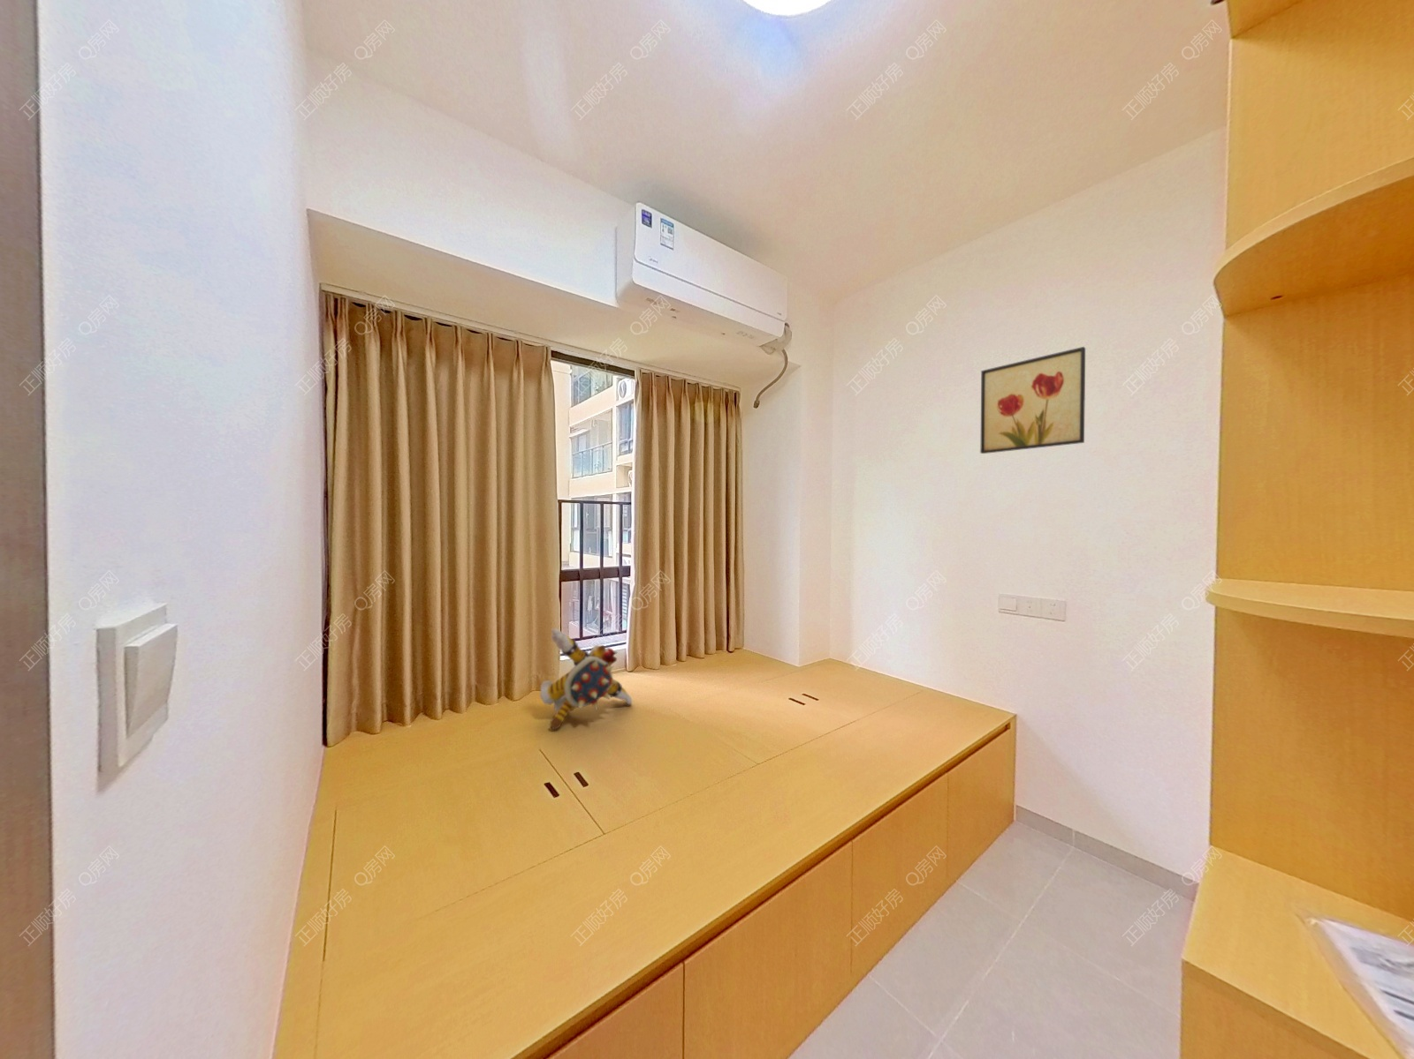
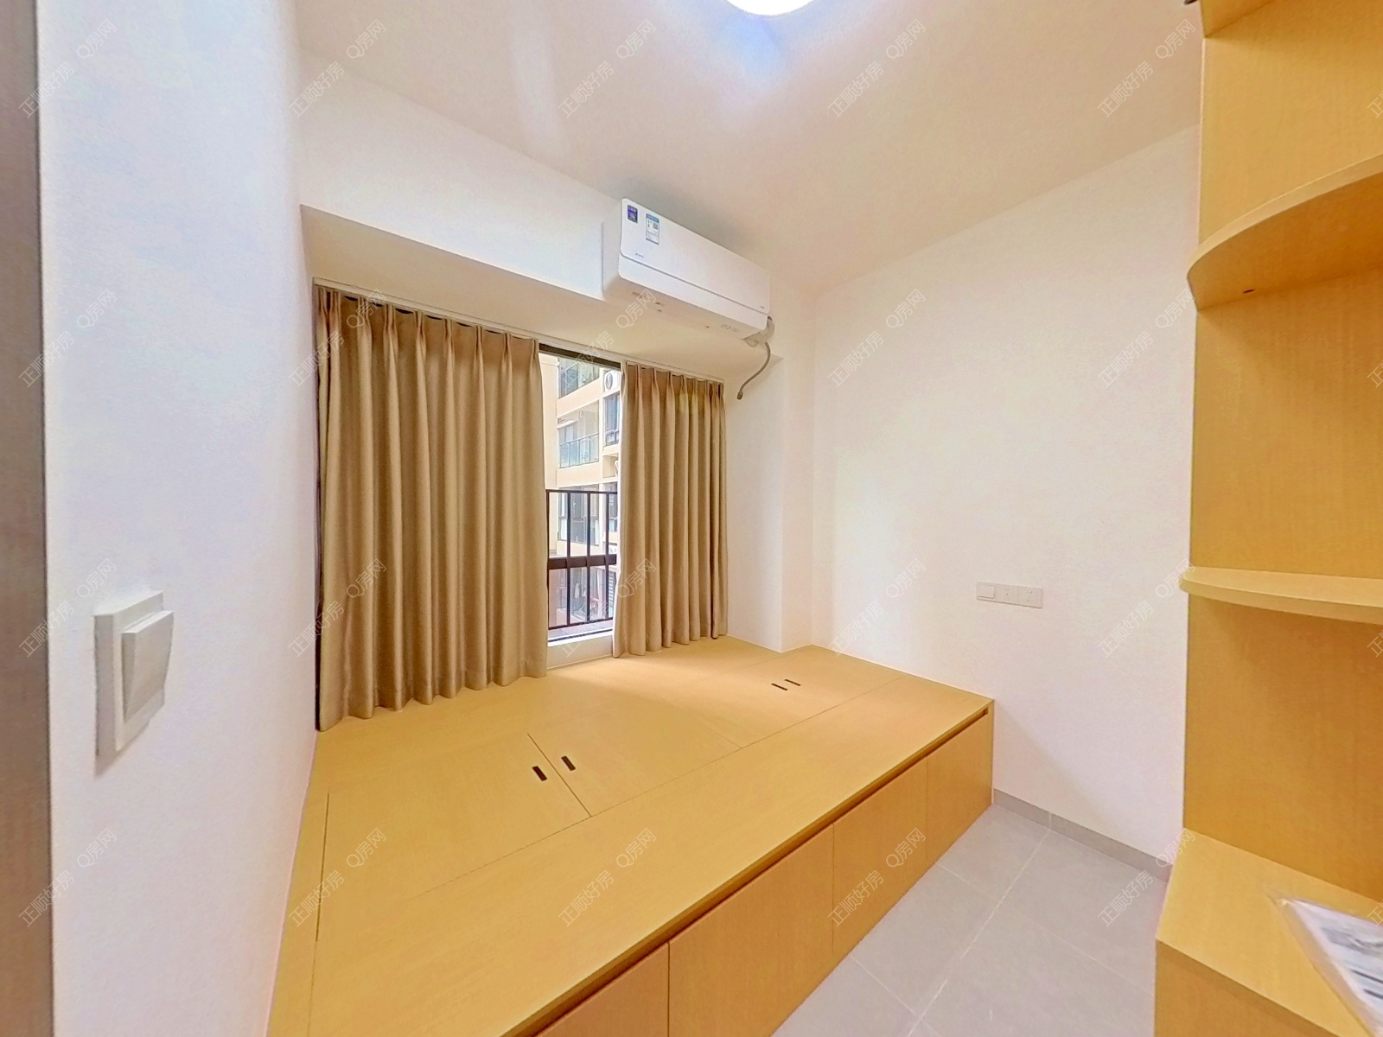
- plush toy [540,627,632,731]
- wall art [979,346,1087,455]
